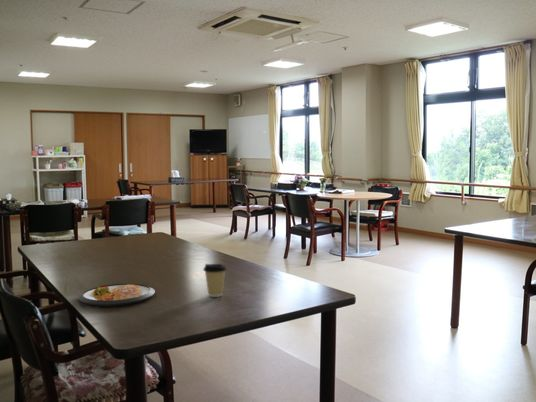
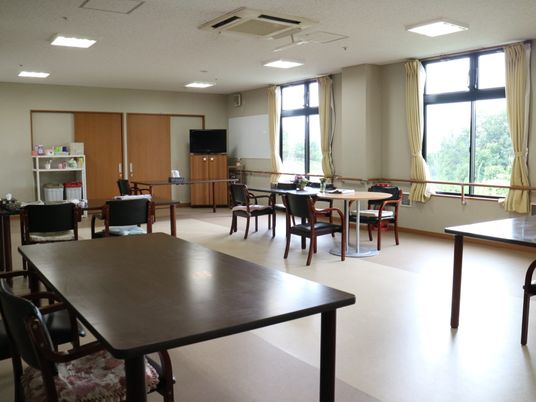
- coffee cup [202,263,228,298]
- dish [77,283,156,307]
